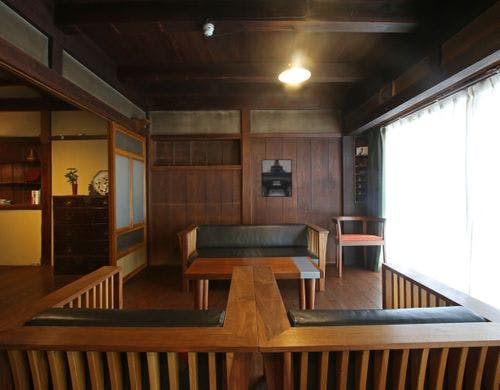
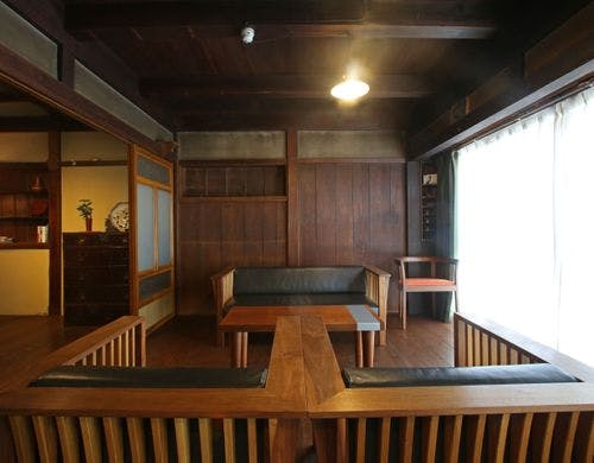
- wall art [260,158,293,198]
